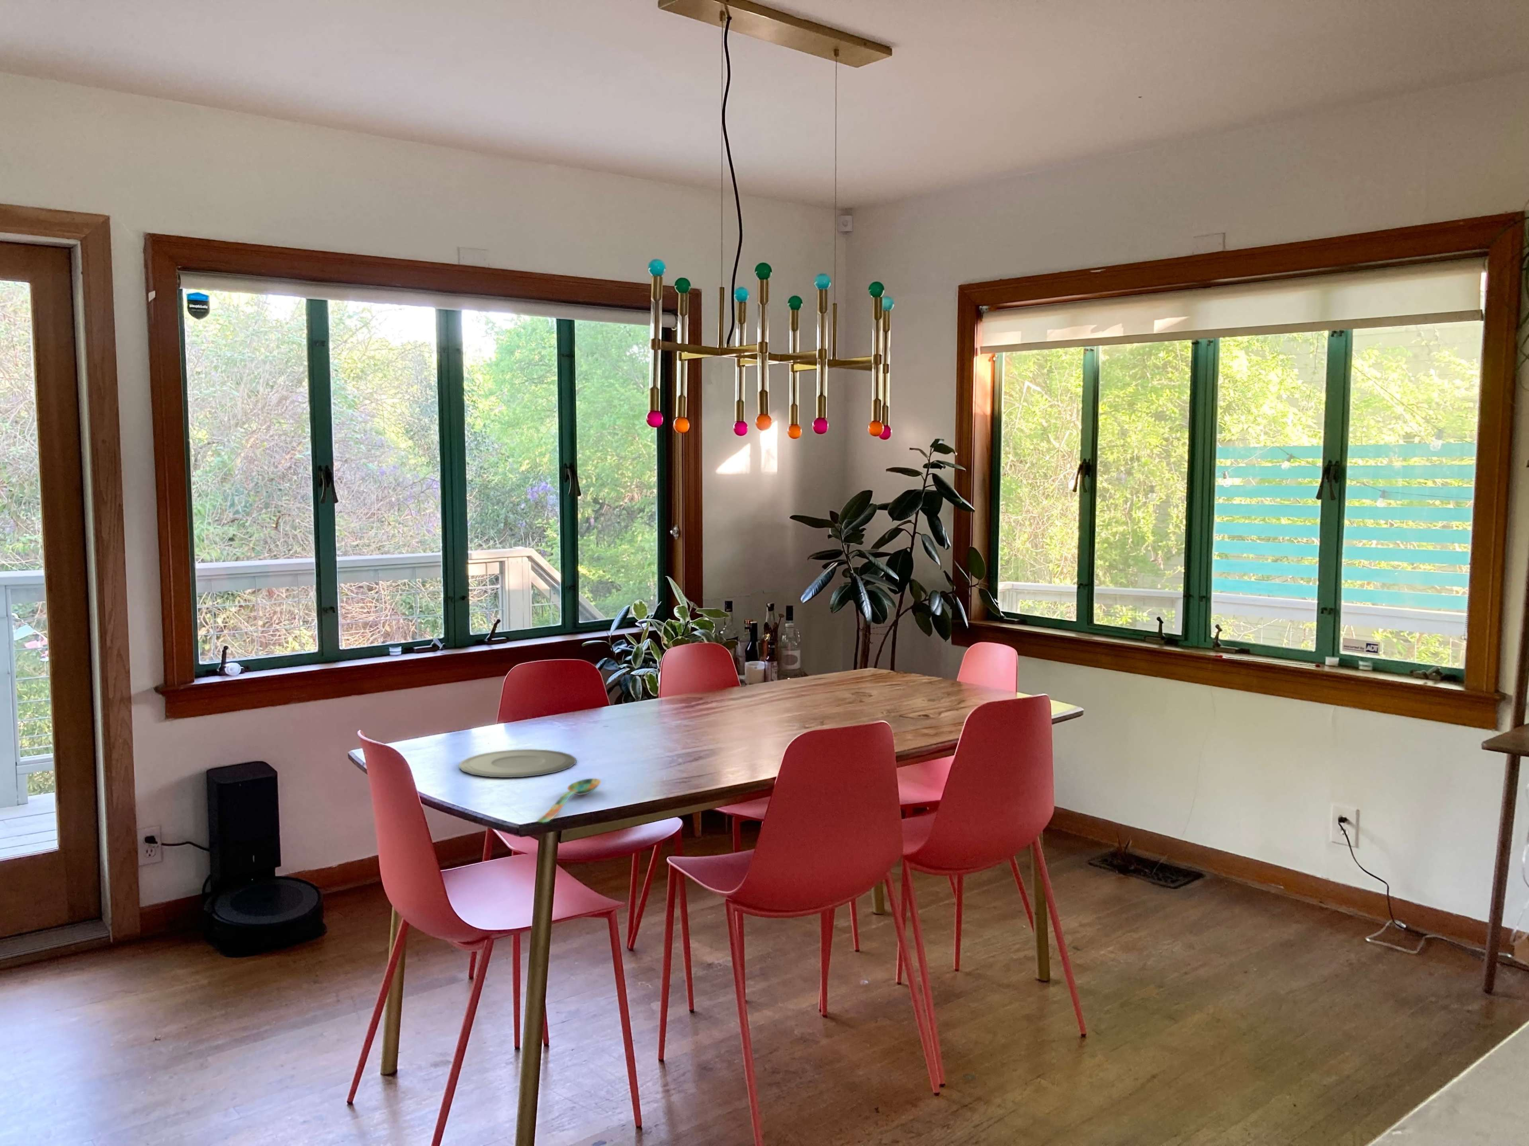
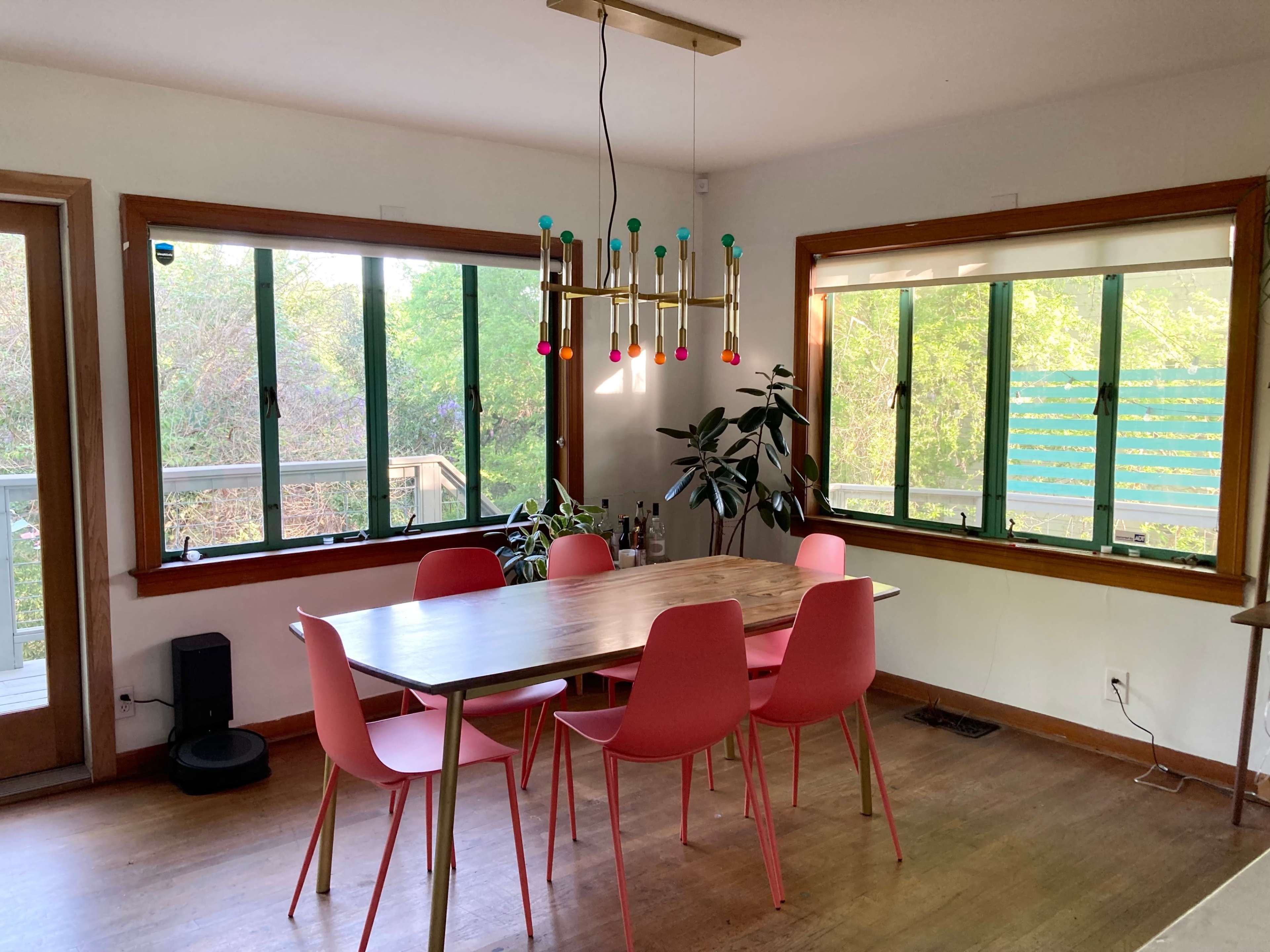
- plate [459,749,577,778]
- spoon [536,778,601,823]
